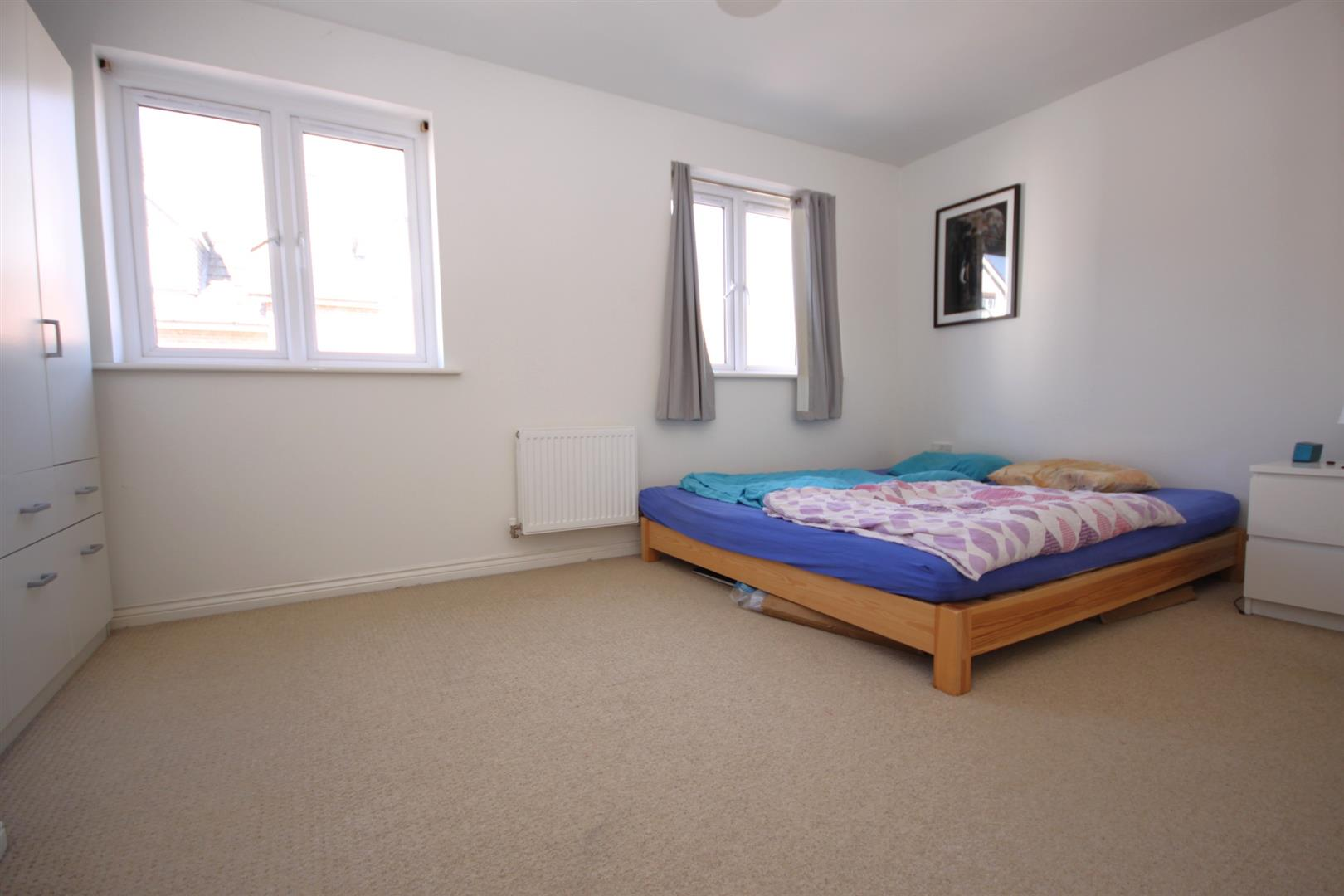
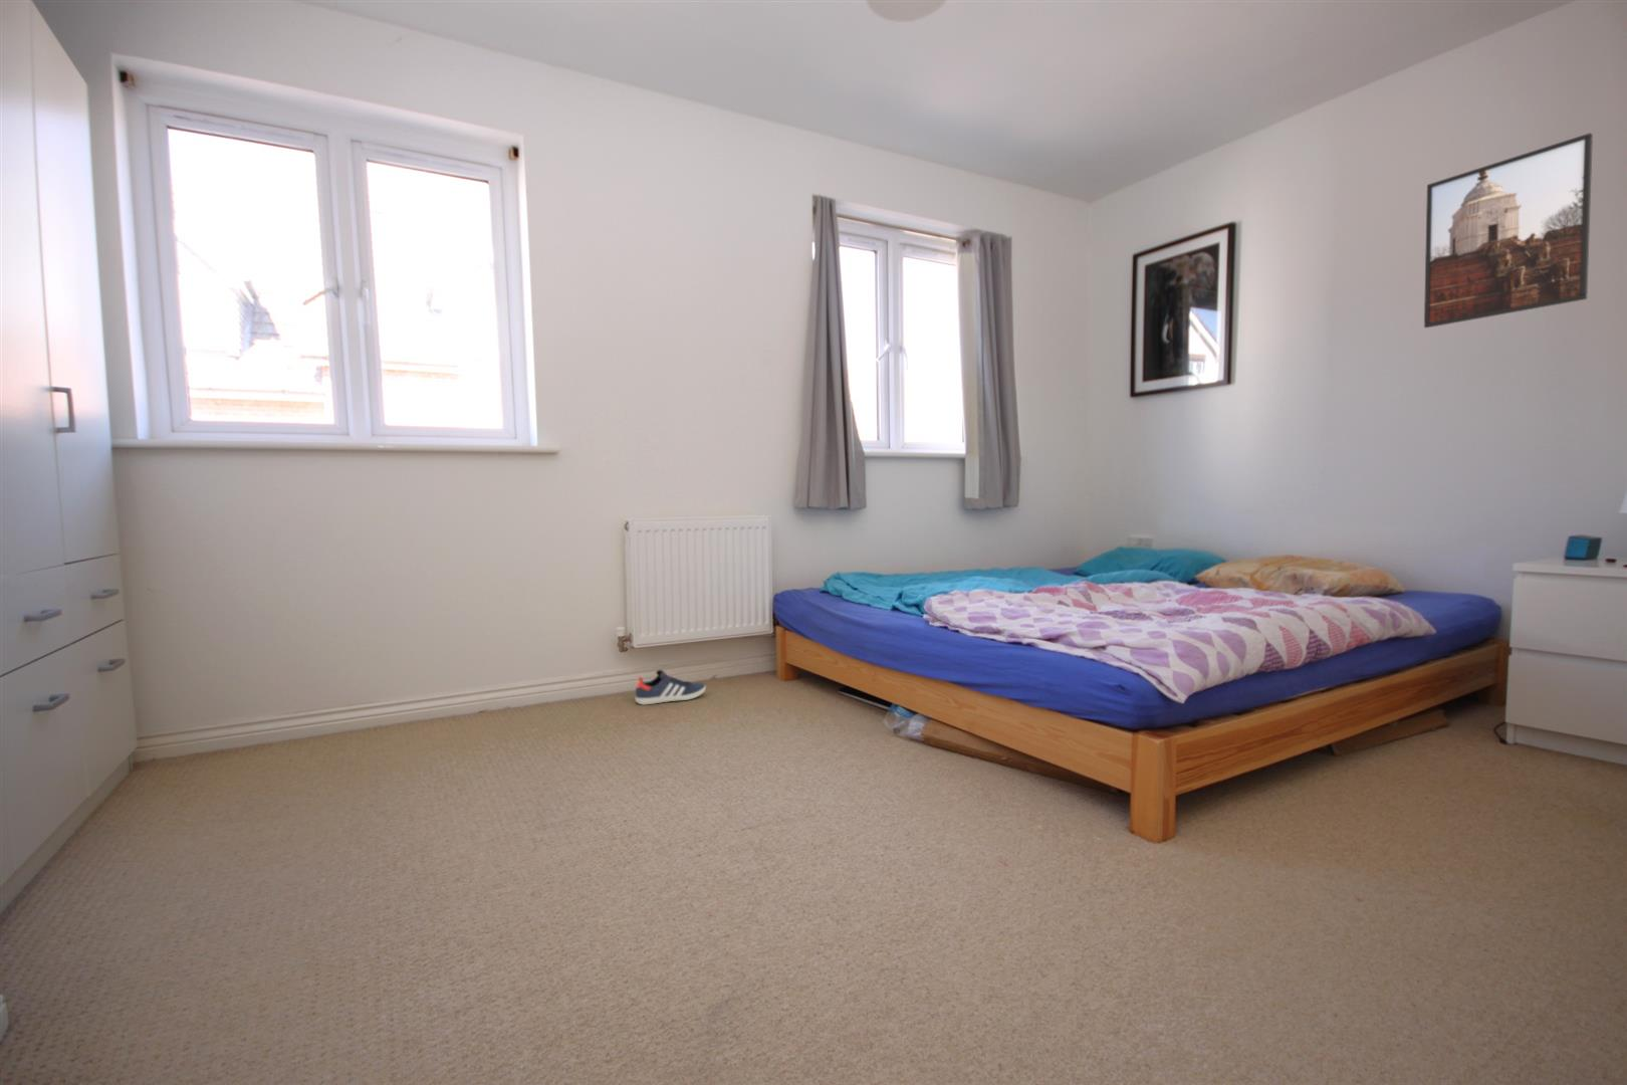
+ sneaker [634,670,707,706]
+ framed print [1424,132,1594,328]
